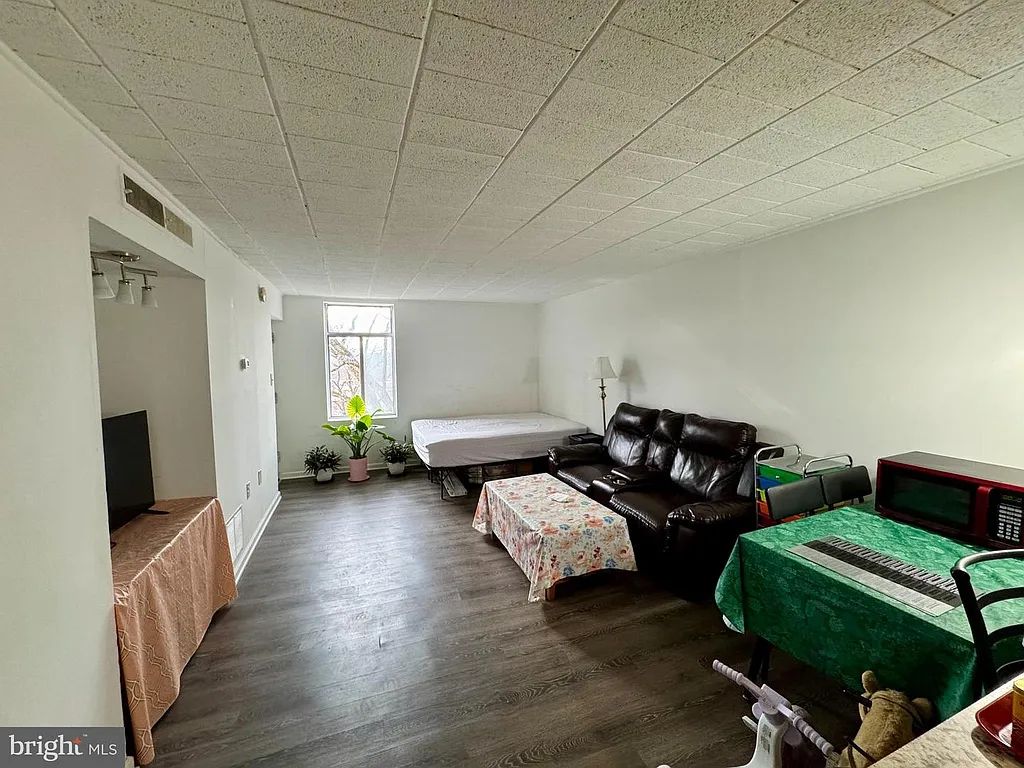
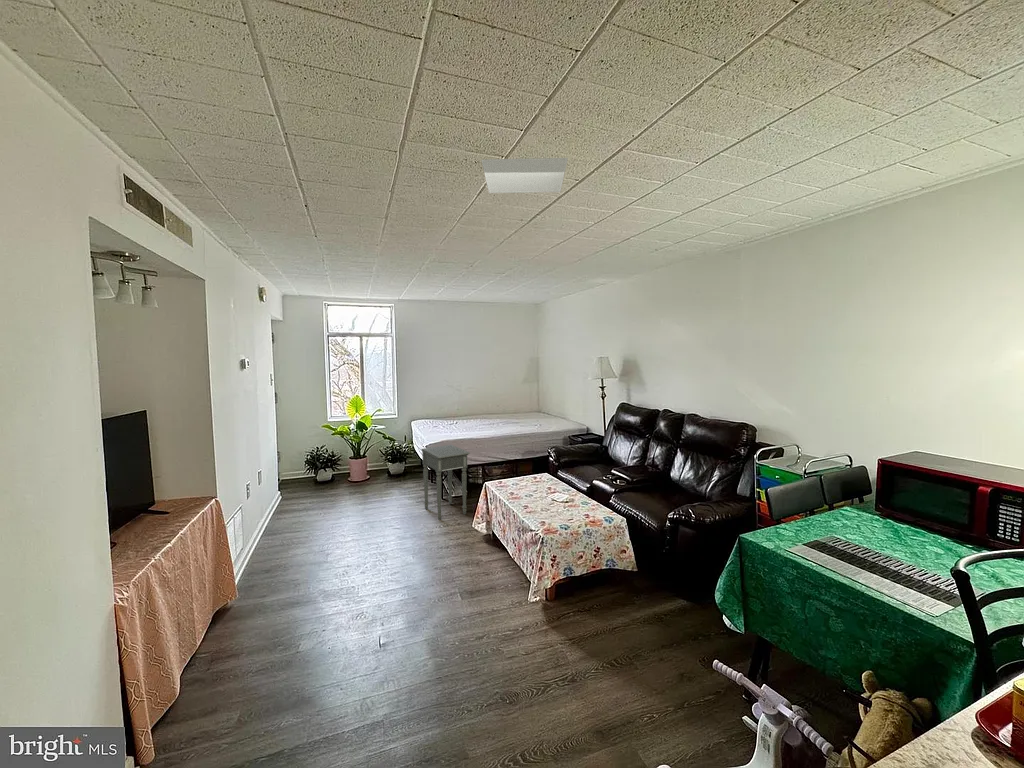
+ ceiling light [481,157,569,194]
+ side table [421,444,471,521]
